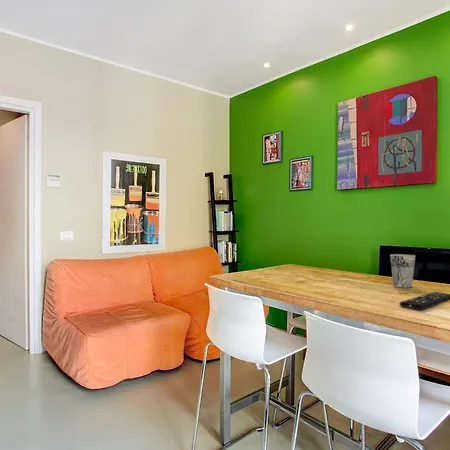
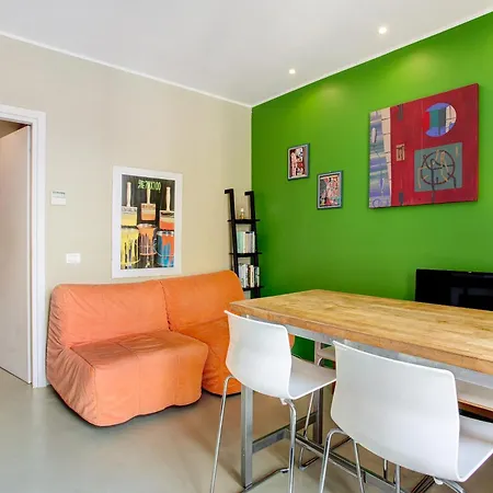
- remote control [399,291,450,311]
- cup [389,253,416,289]
